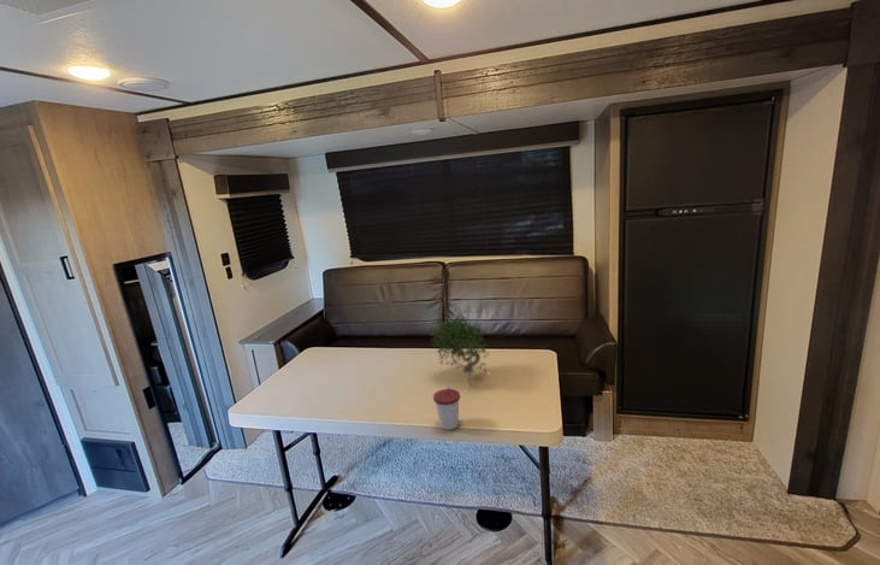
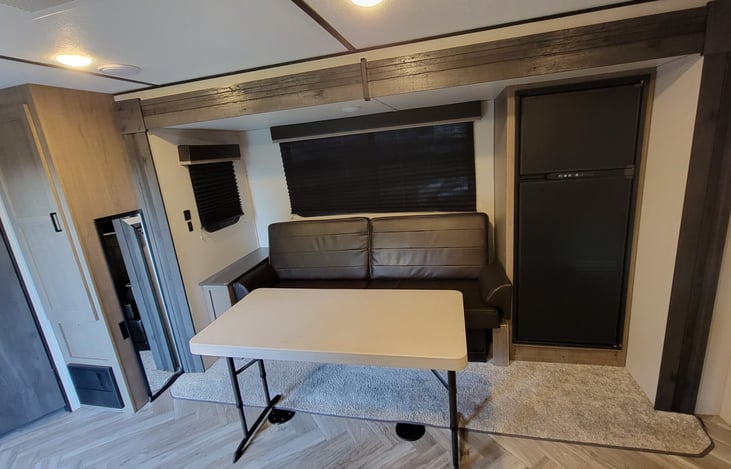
- plant [427,306,491,393]
- cup [432,386,461,431]
